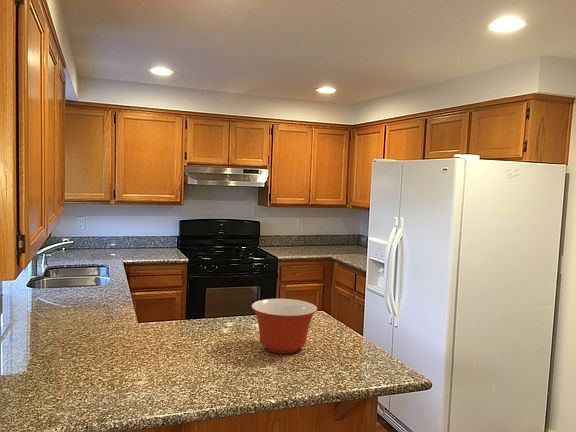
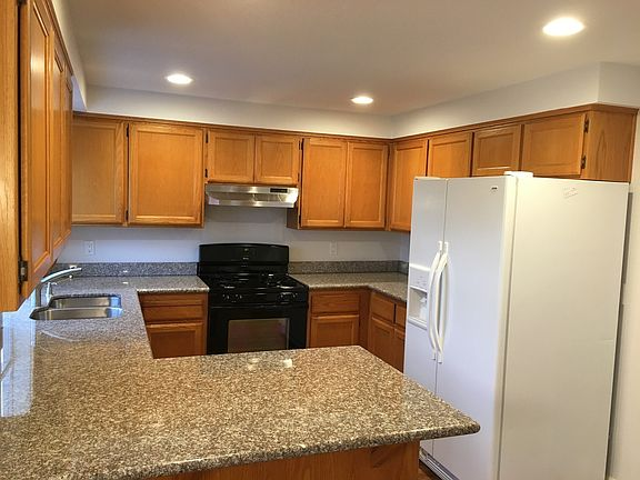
- mixing bowl [250,298,318,354]
